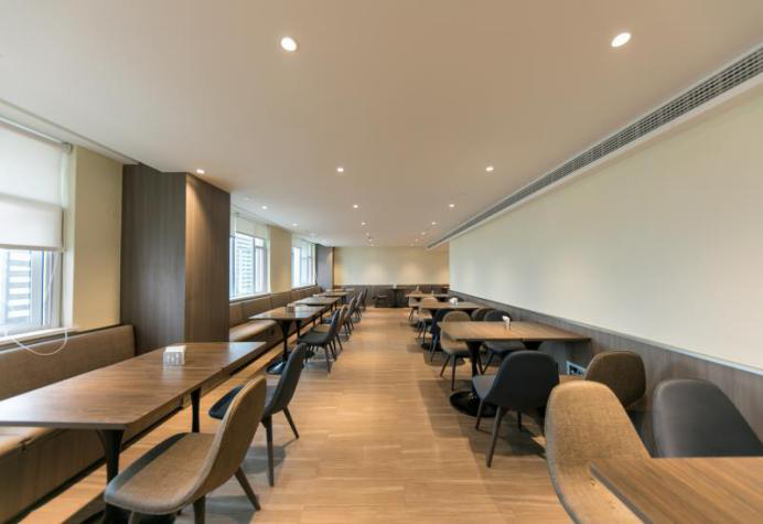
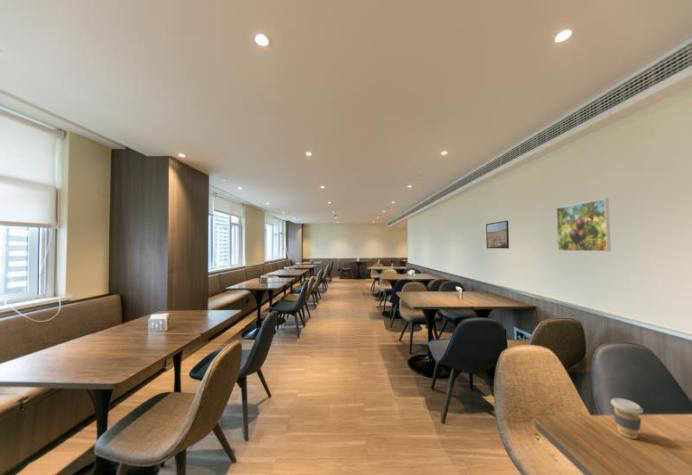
+ coffee cup [610,397,644,440]
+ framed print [555,198,612,253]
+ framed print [485,220,510,250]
